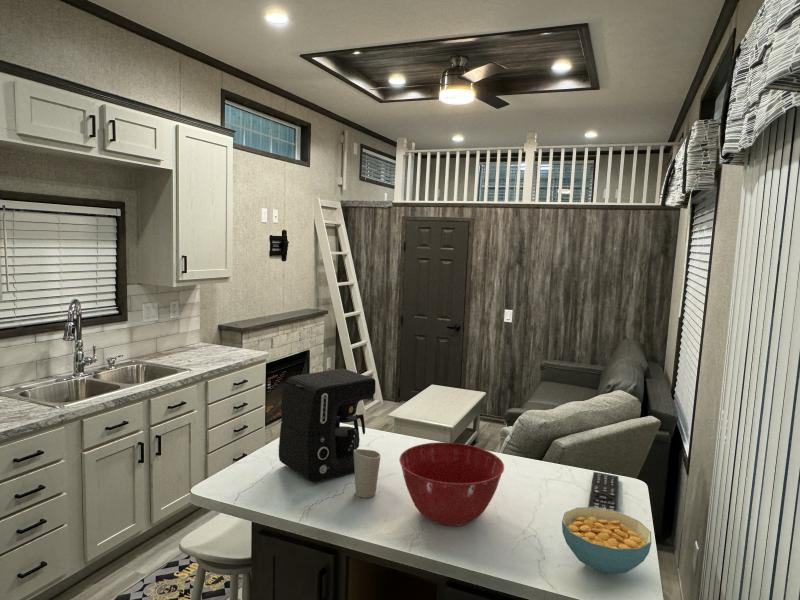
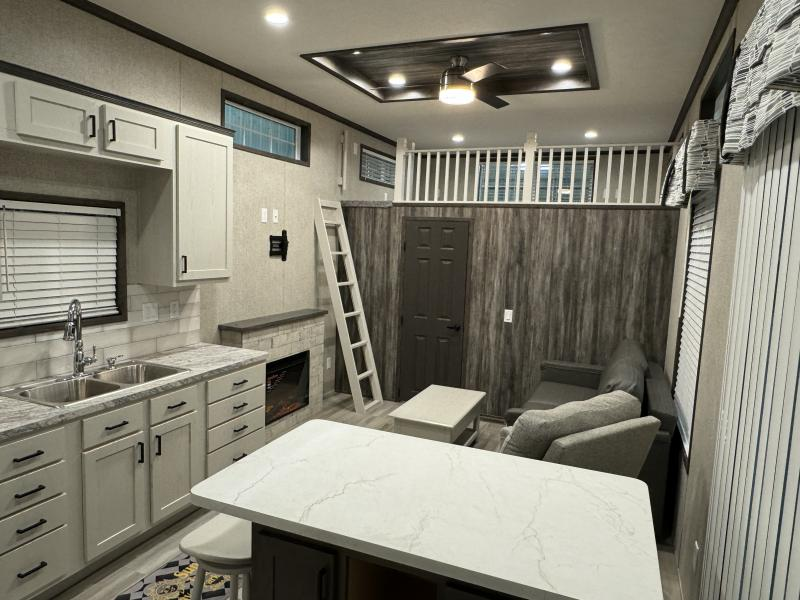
- mixing bowl [398,441,505,527]
- cereal bowl [561,506,652,575]
- cup [354,448,382,499]
- remote control [587,471,620,512]
- coffee maker [278,368,376,483]
